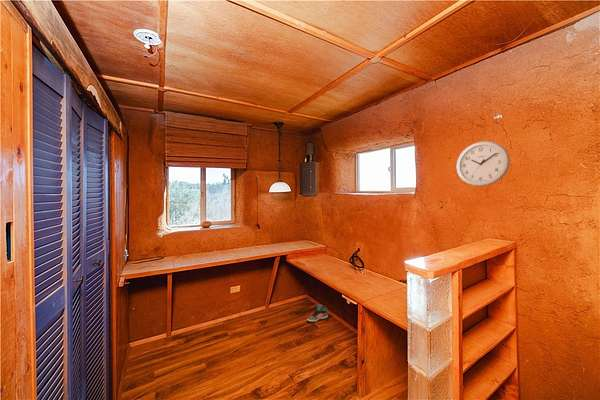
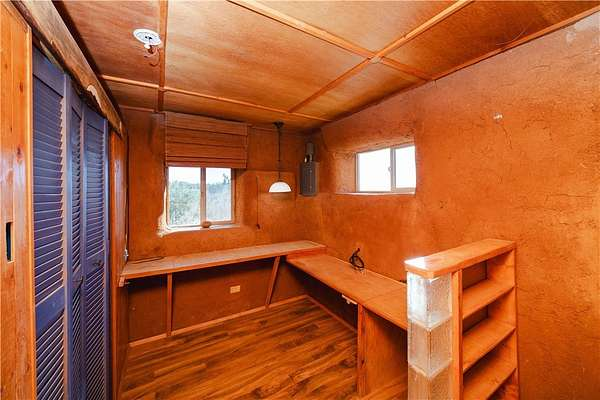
- sneaker [306,303,329,323]
- wall clock [456,140,511,188]
